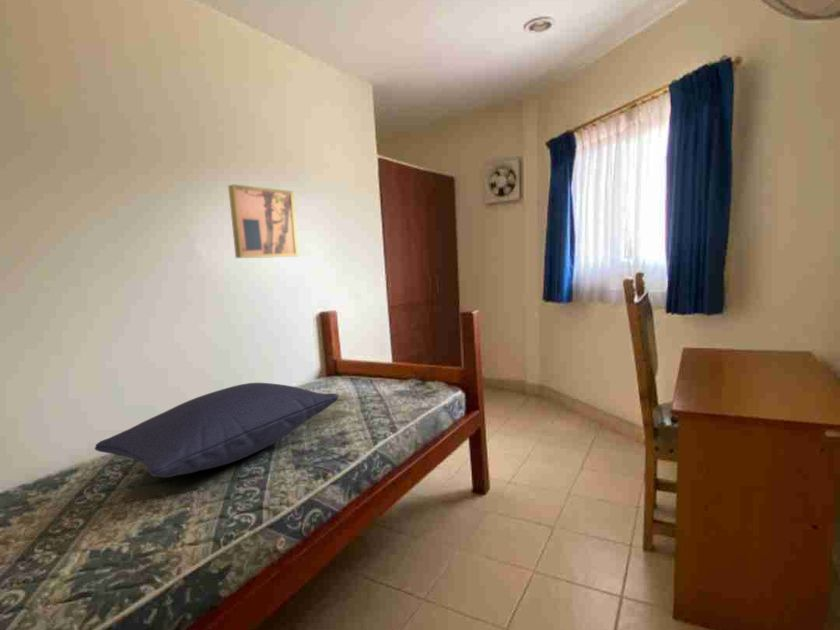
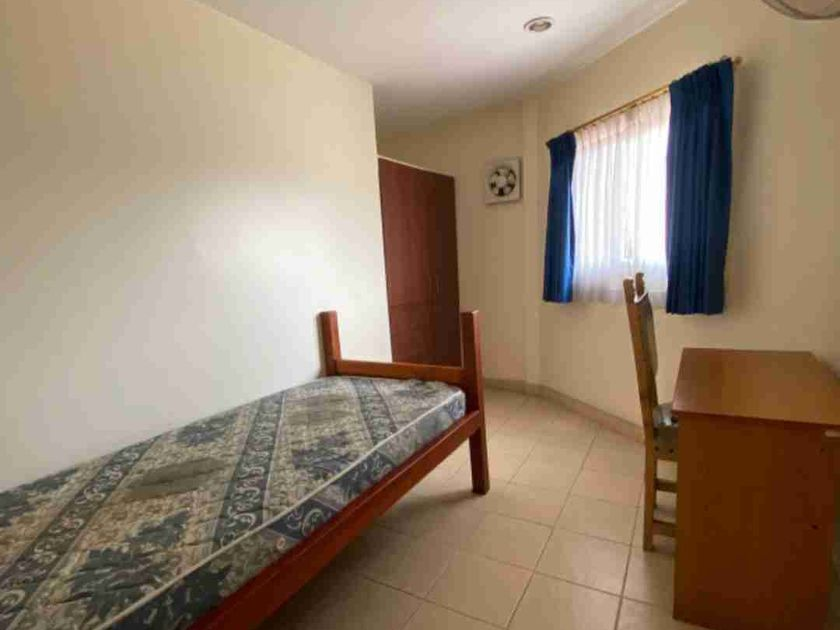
- wall art [227,183,300,259]
- pillow [94,382,340,478]
